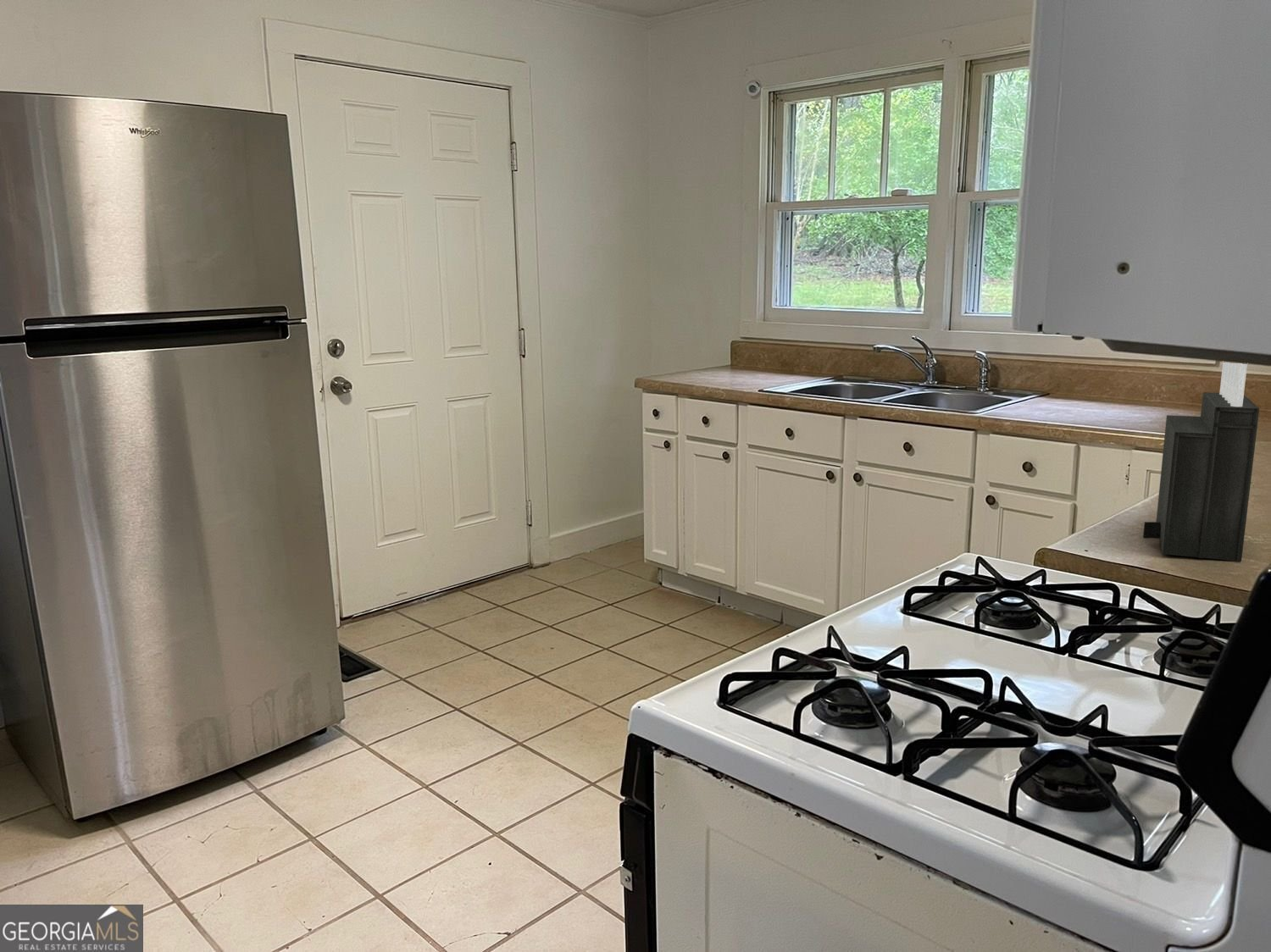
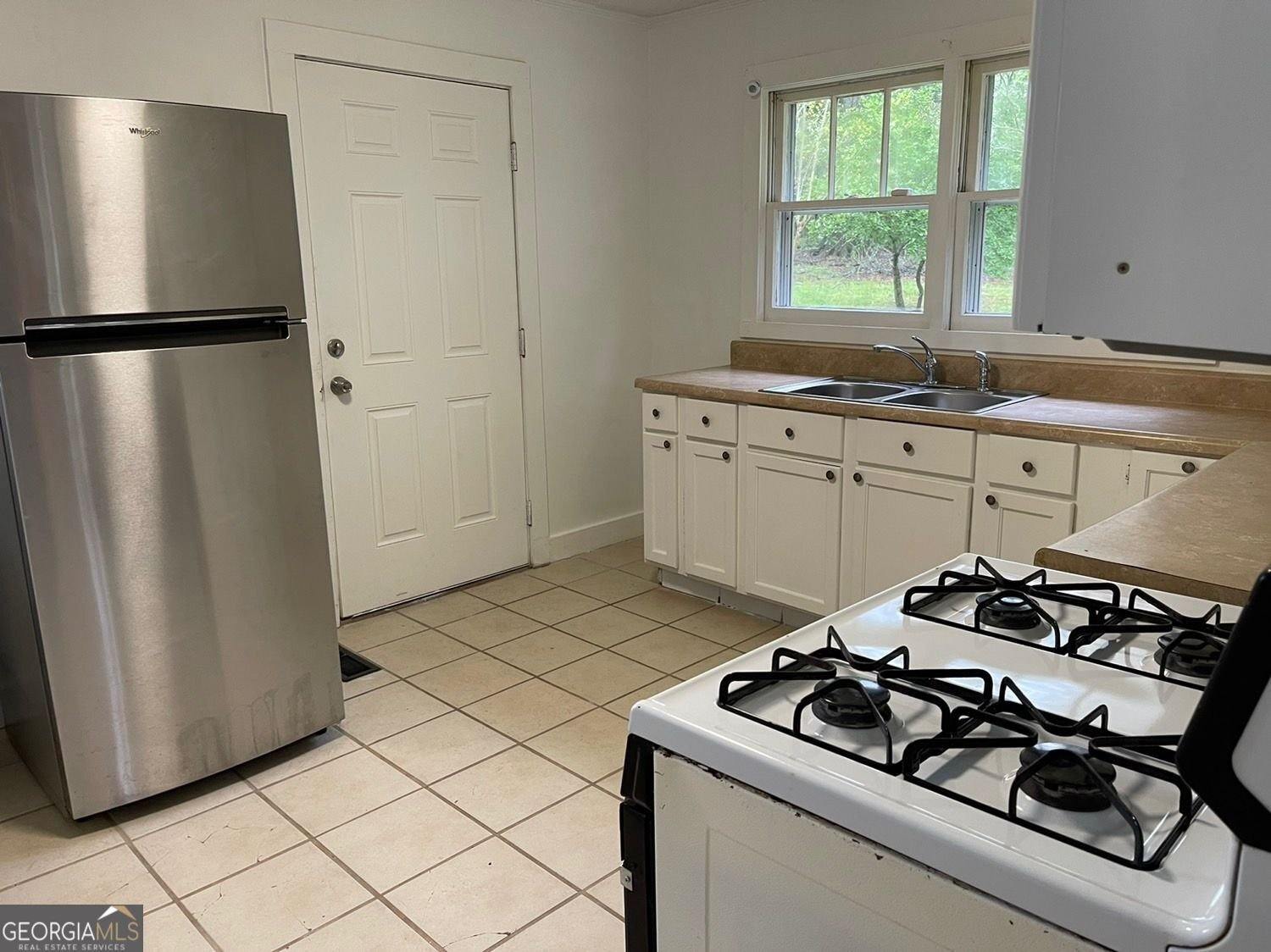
- knife block [1142,362,1260,562]
